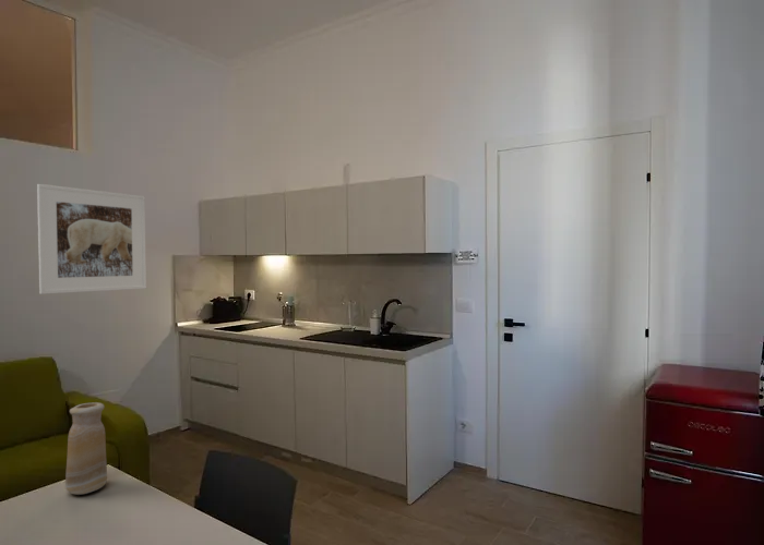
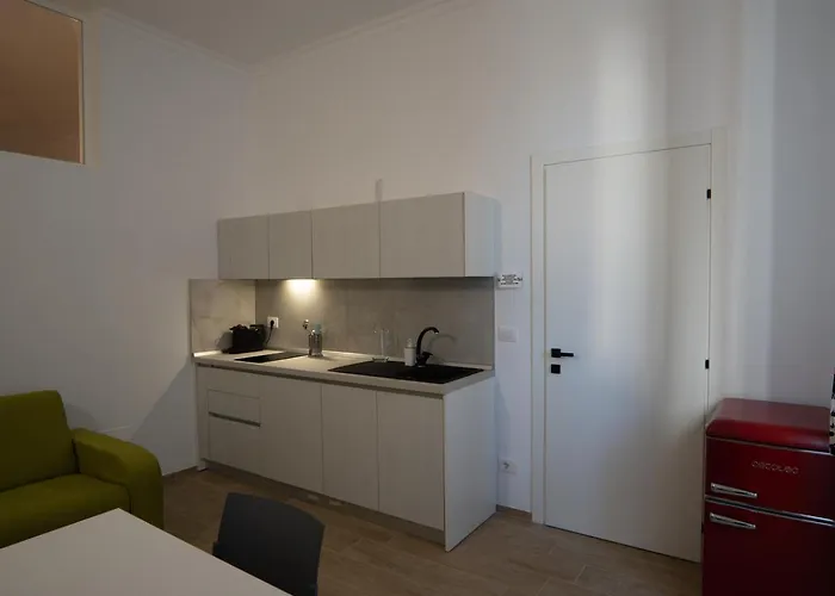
- vase [64,401,108,496]
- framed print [36,183,147,295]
